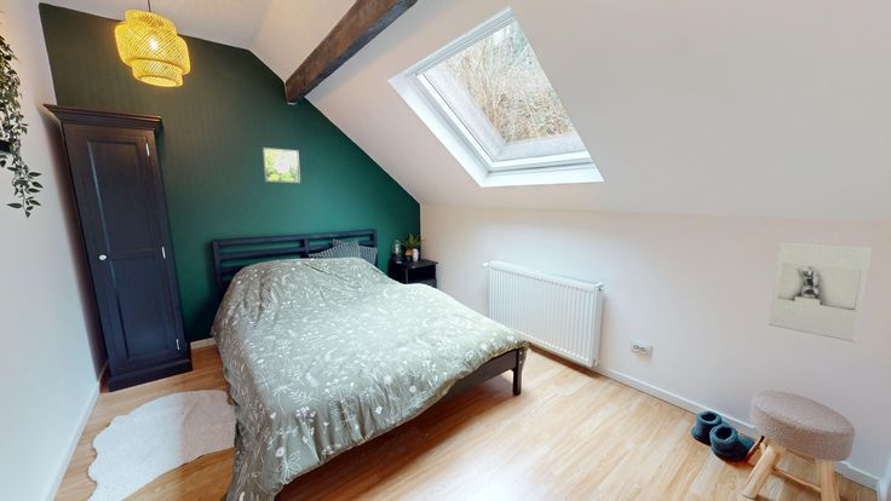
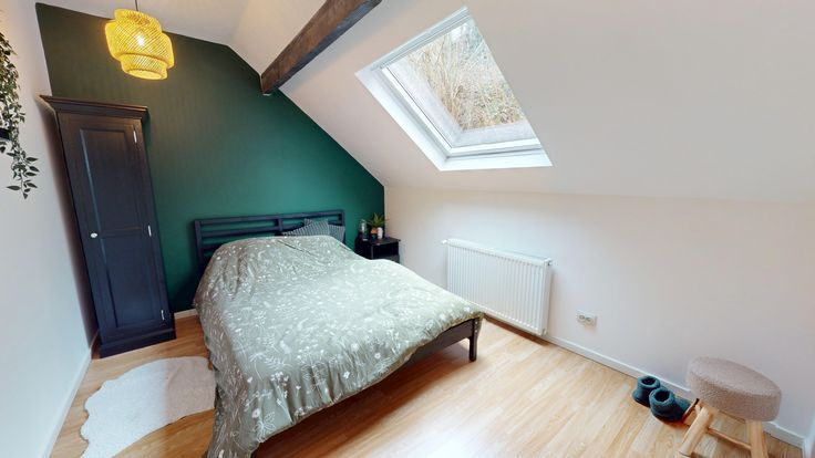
- wall sculpture [768,240,873,344]
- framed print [261,146,301,184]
